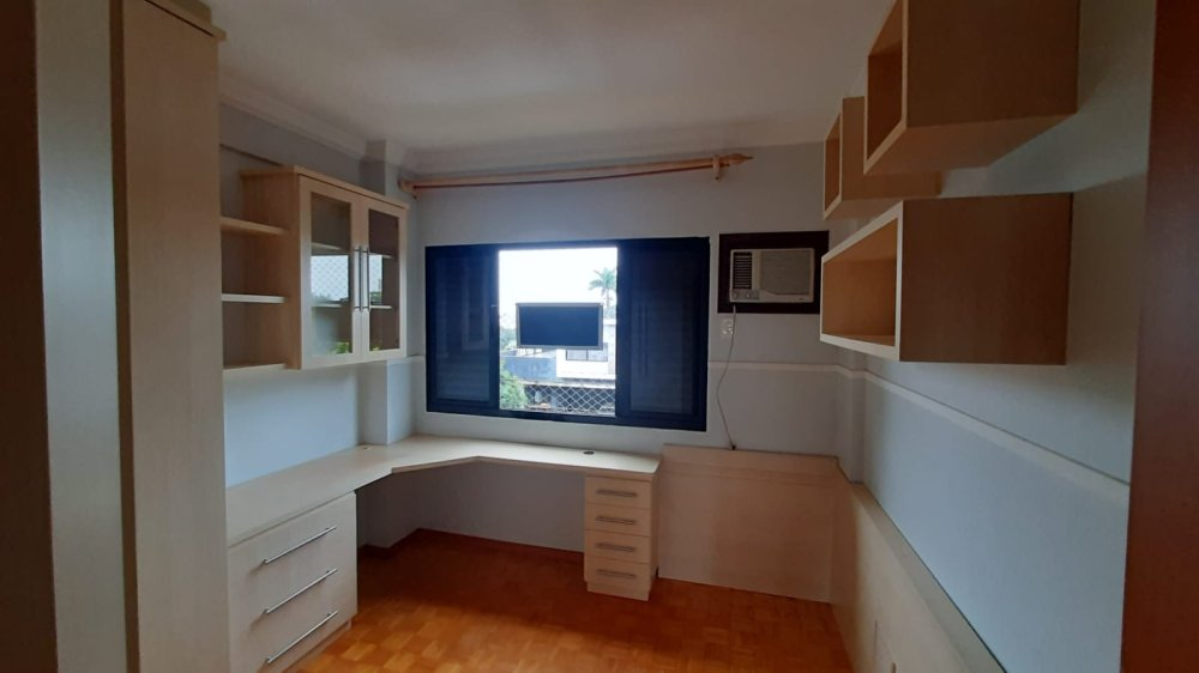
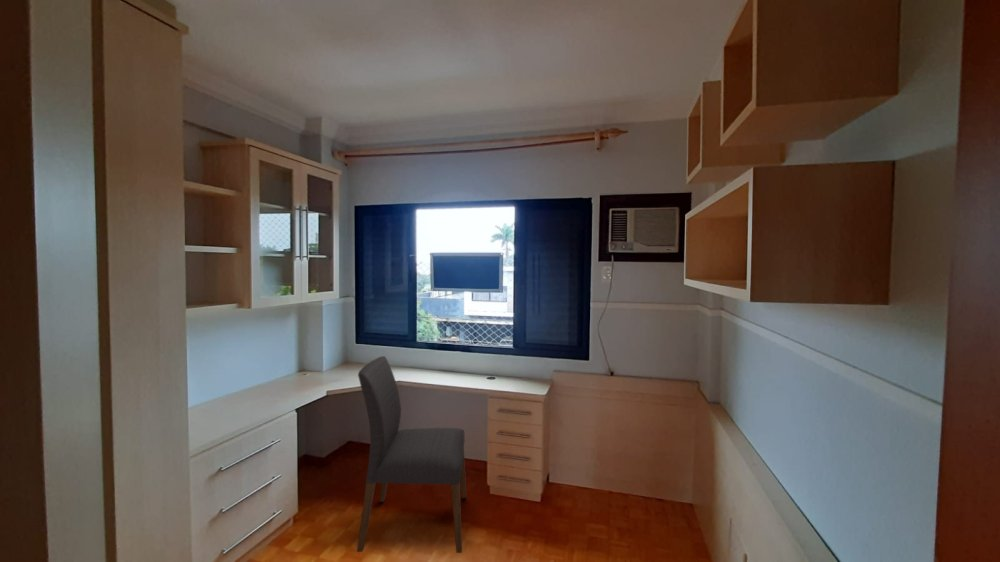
+ chair [356,355,467,554]
